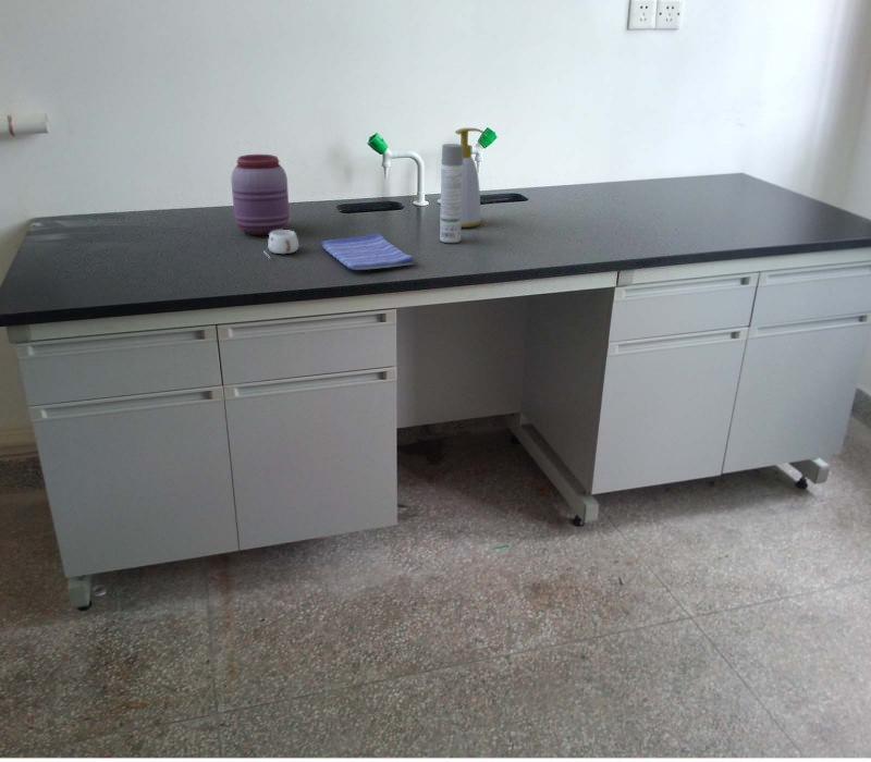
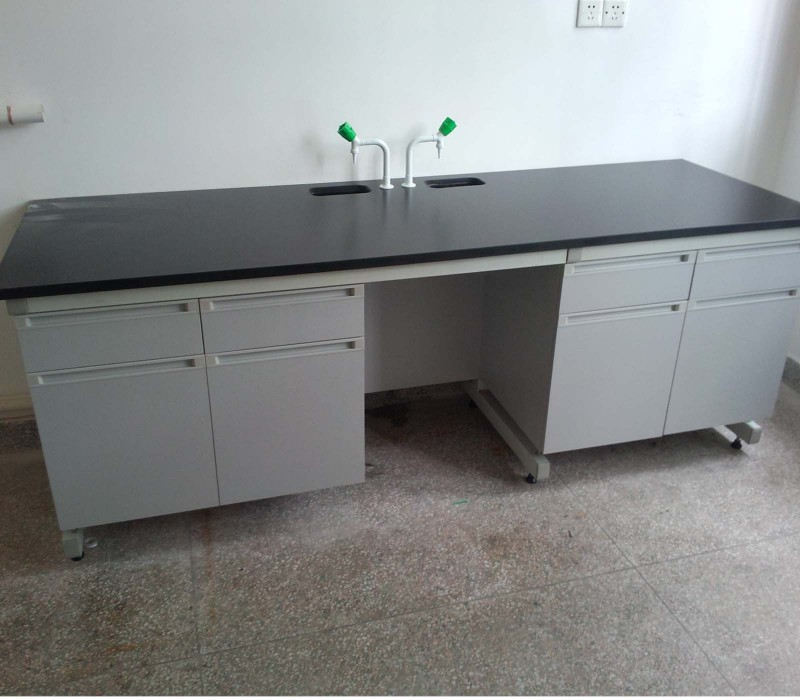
- dish towel [320,232,415,271]
- spray bottle [439,143,463,244]
- jar [230,153,291,236]
- soap bottle [454,127,487,229]
- mug [263,229,299,260]
